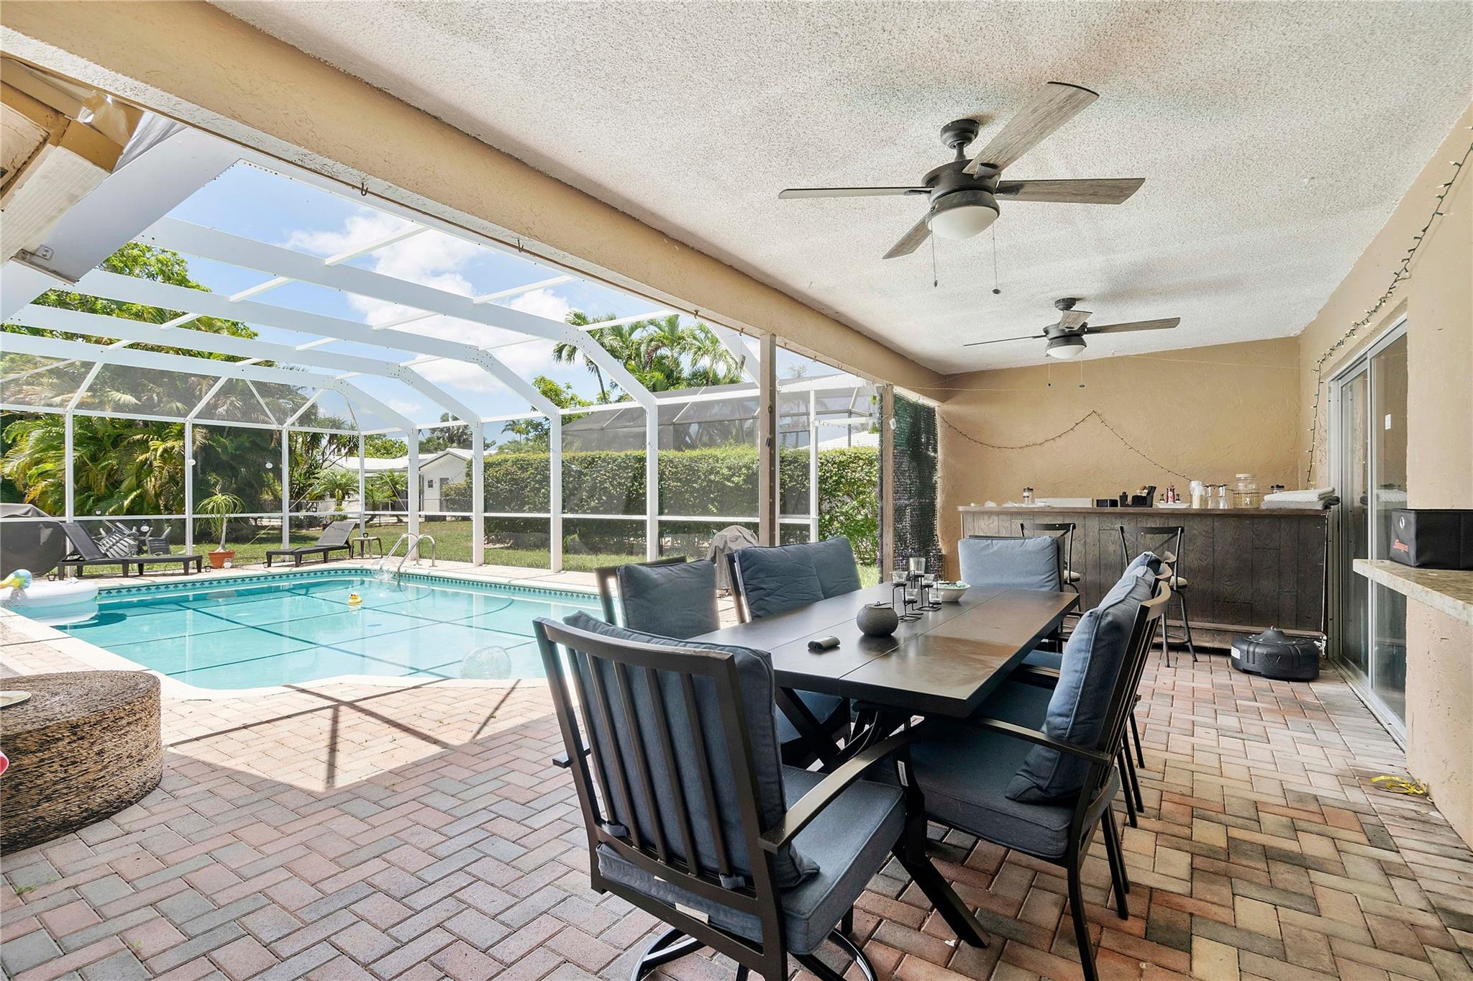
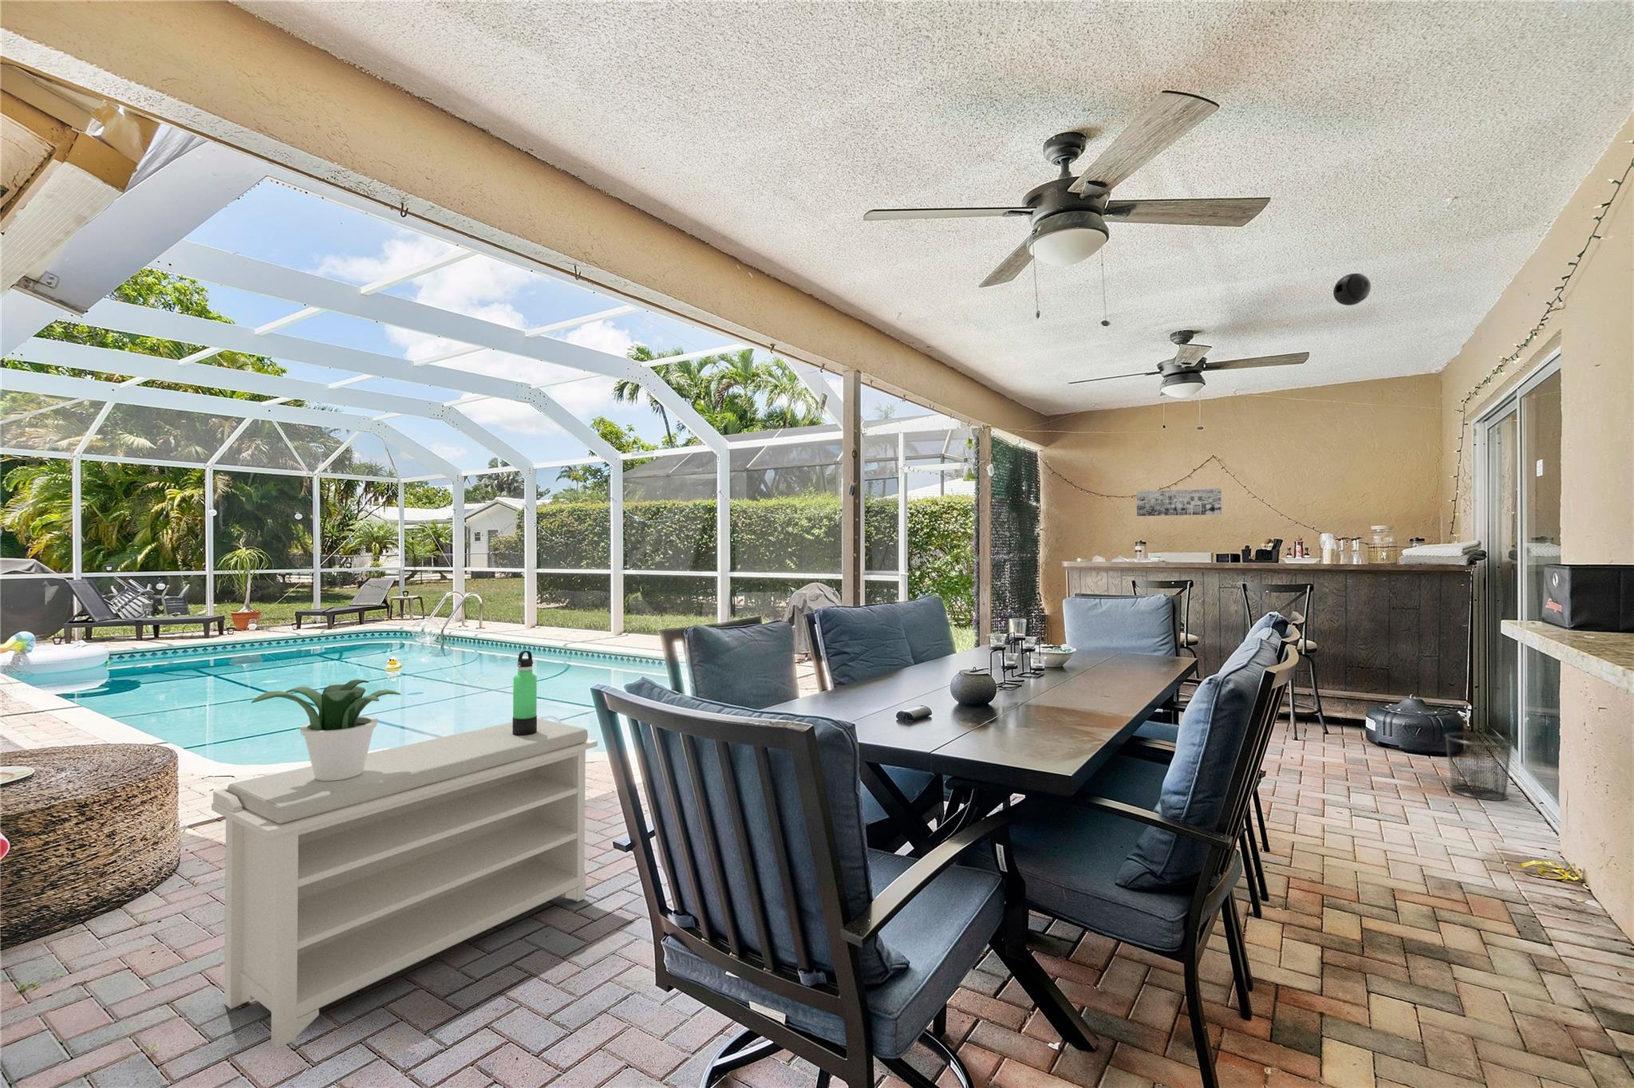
+ thermos bottle [512,650,538,736]
+ waste bin [1445,731,1514,801]
+ bench [211,718,598,1049]
+ wall art [1136,487,1222,517]
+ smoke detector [1333,273,1372,306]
+ potted plant [250,679,402,781]
